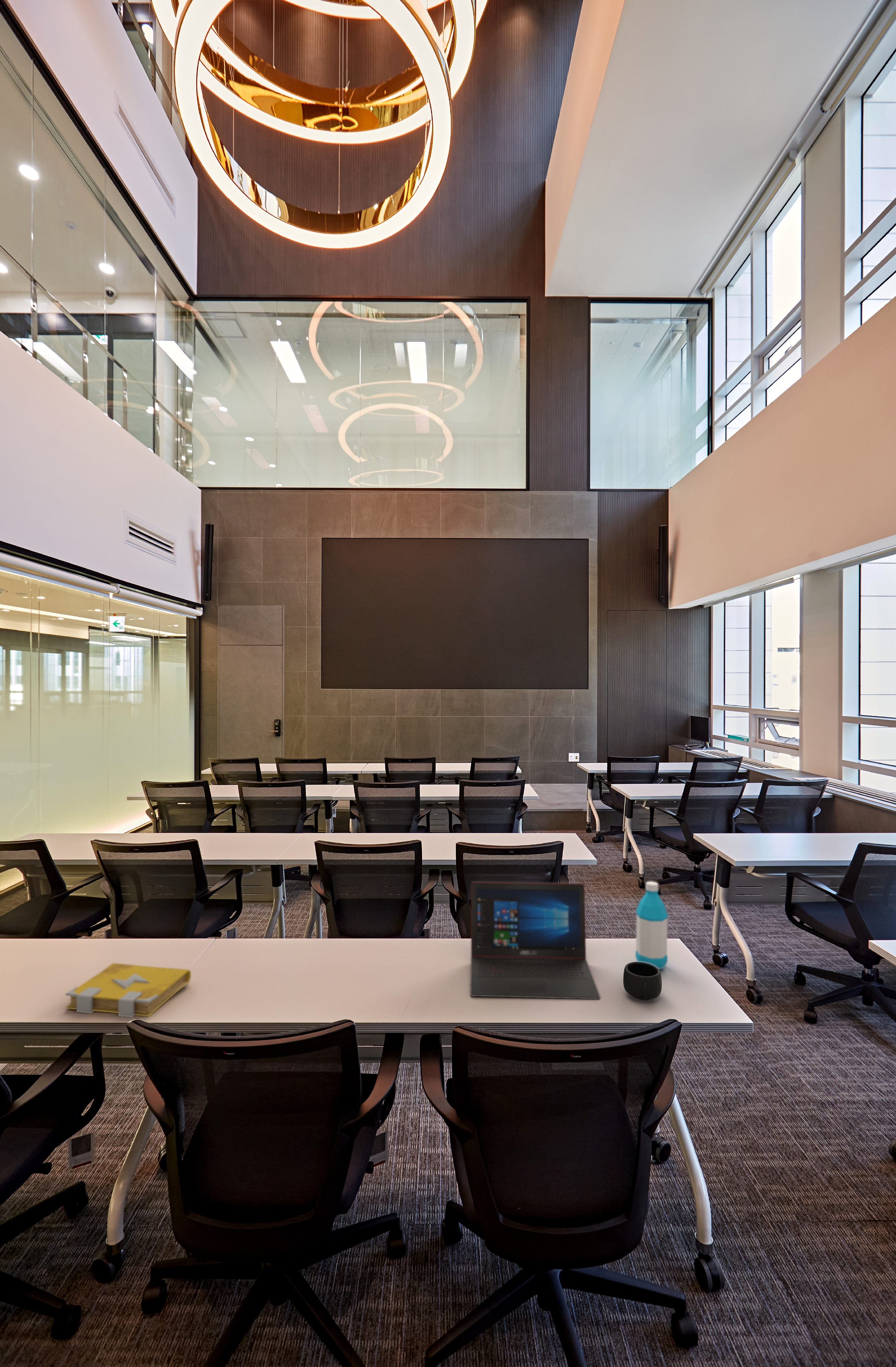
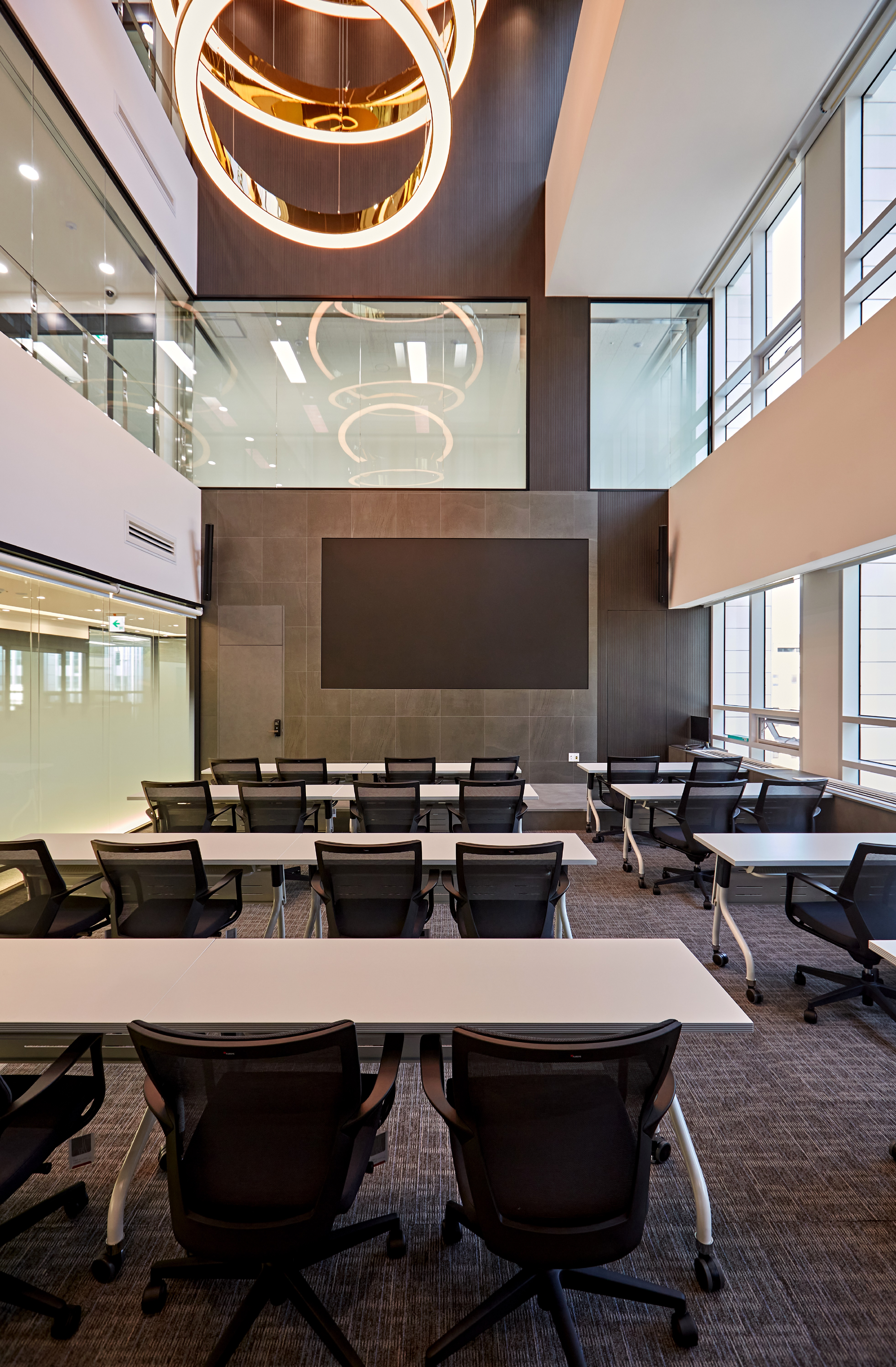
- mug [623,962,662,1000]
- spell book [65,963,191,1018]
- laptop [470,881,600,1000]
- water bottle [635,881,668,970]
